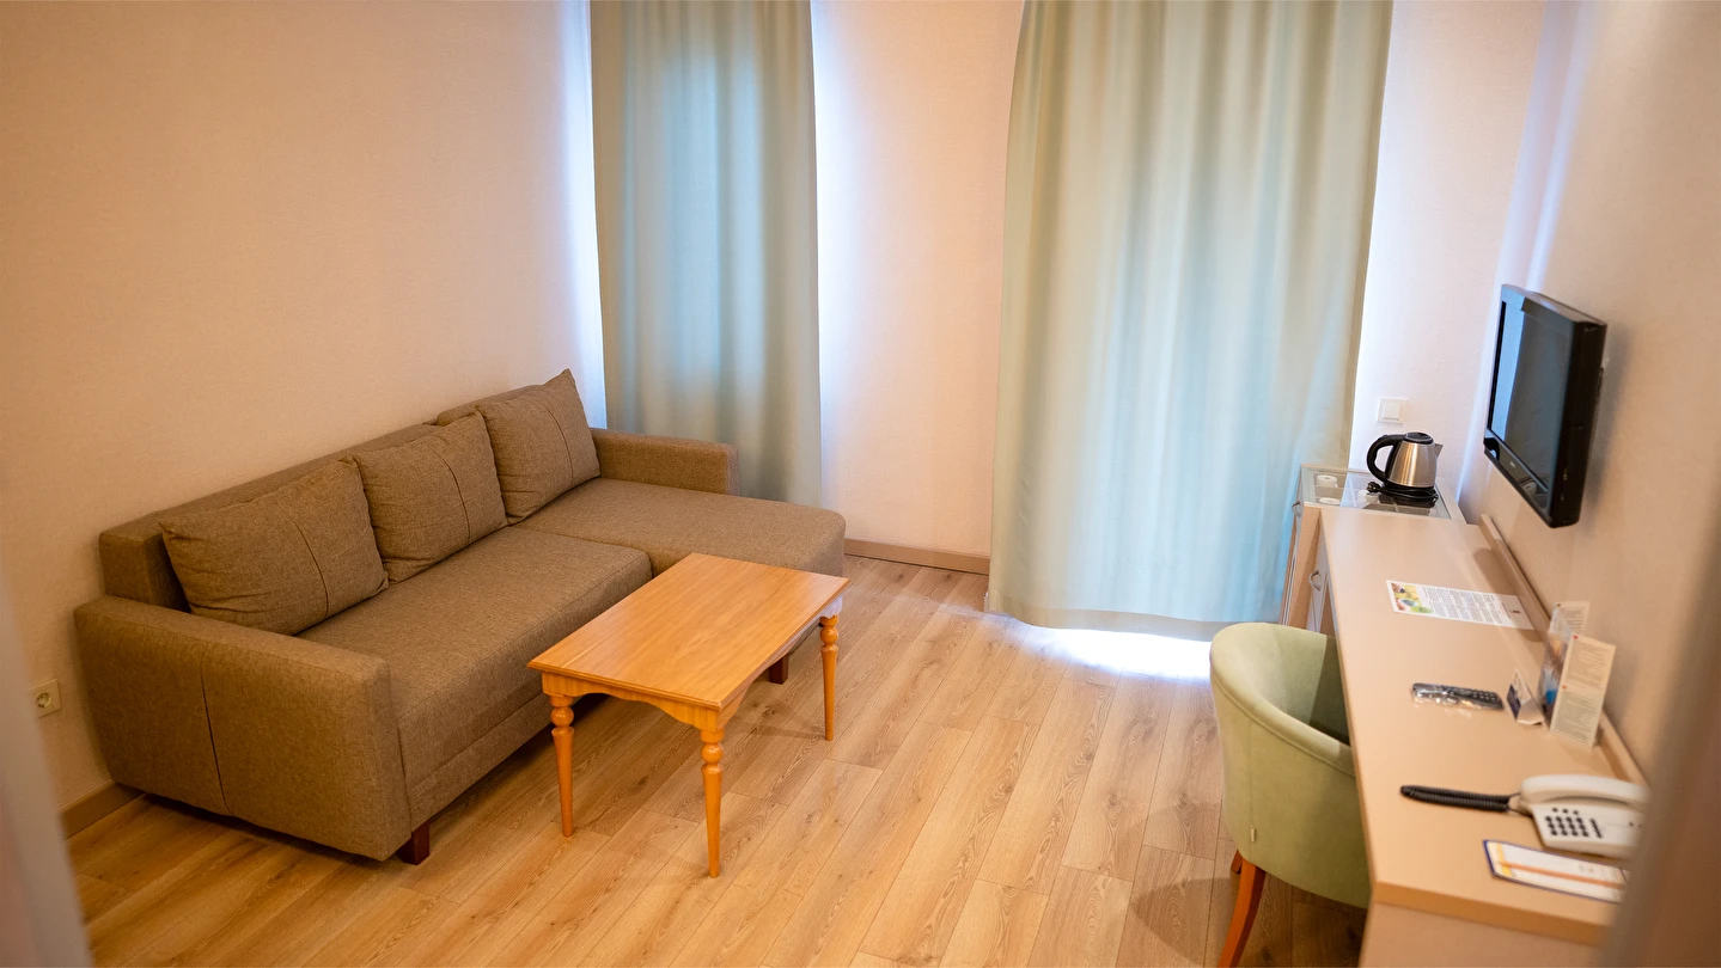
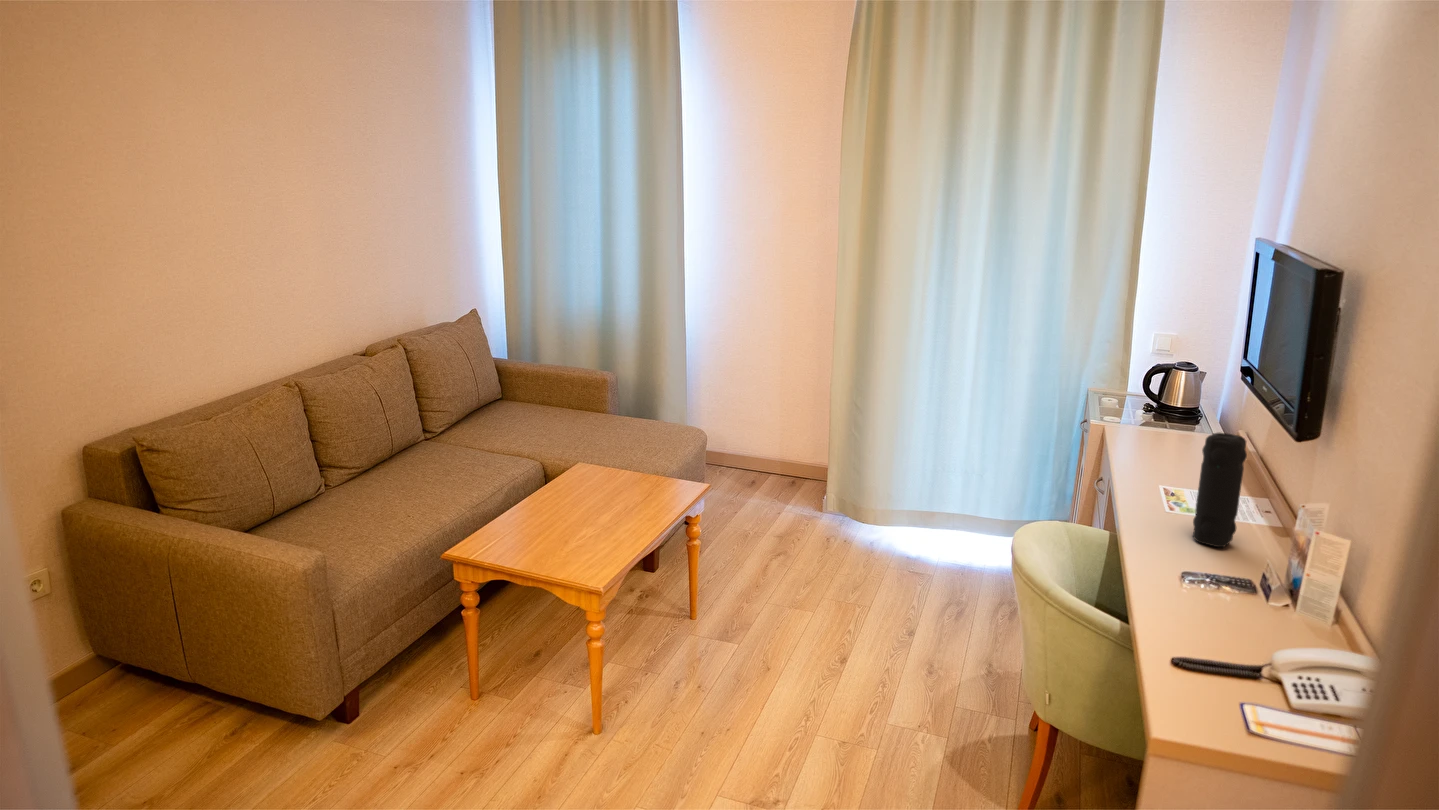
+ speaker [1192,432,1248,548]
